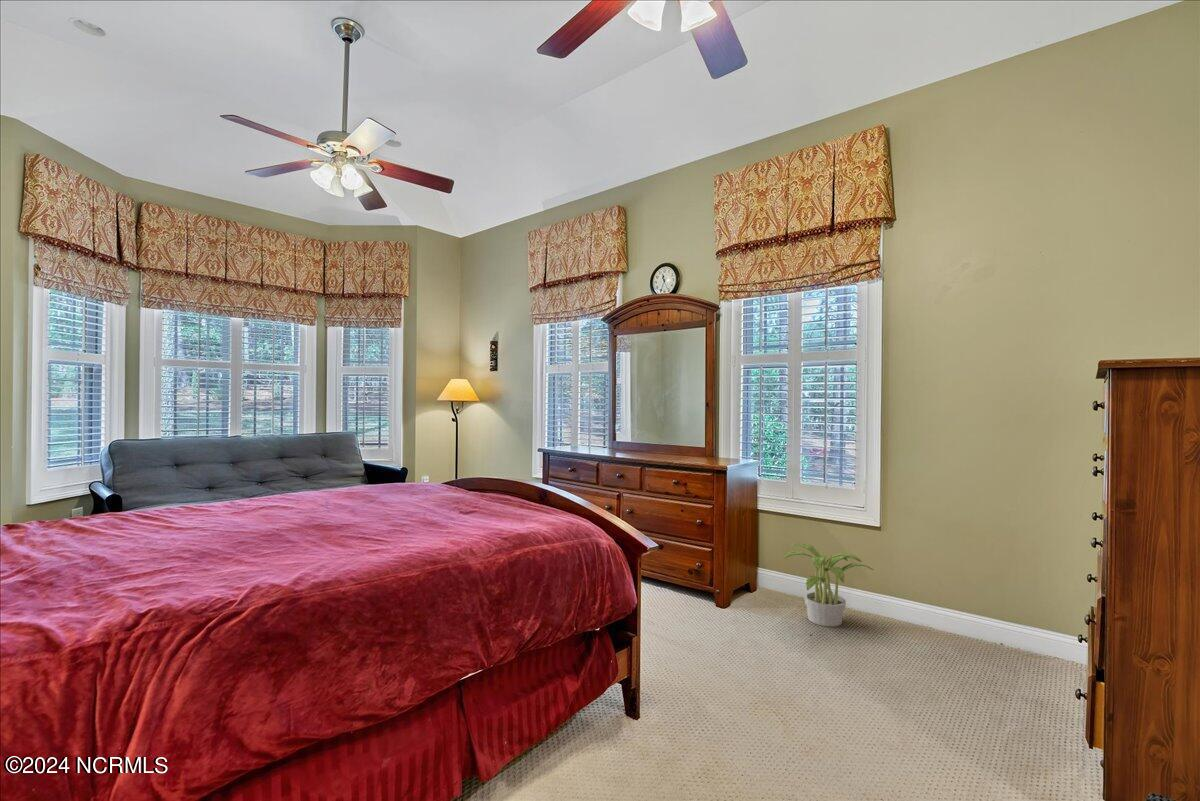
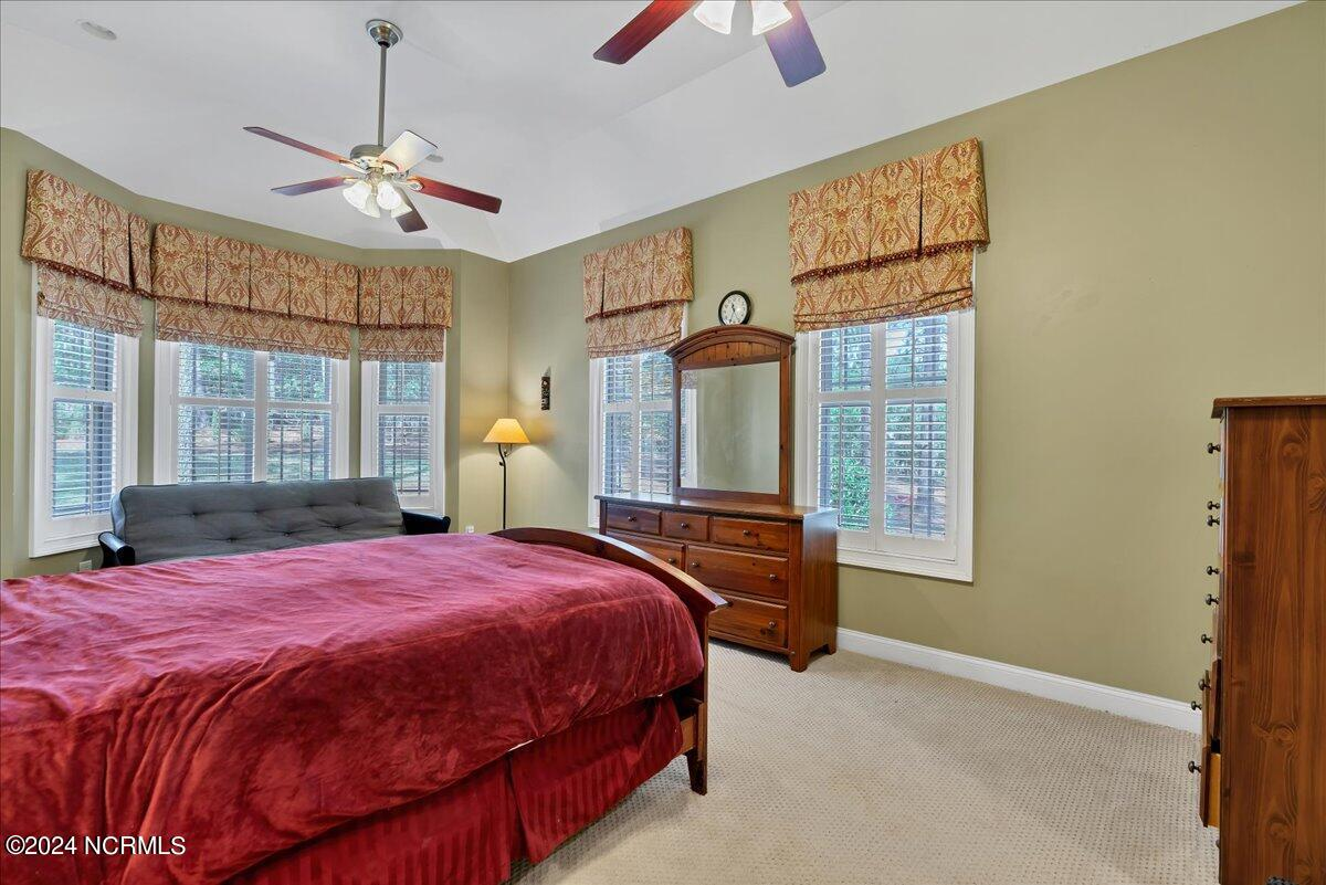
- potted plant [782,542,874,628]
